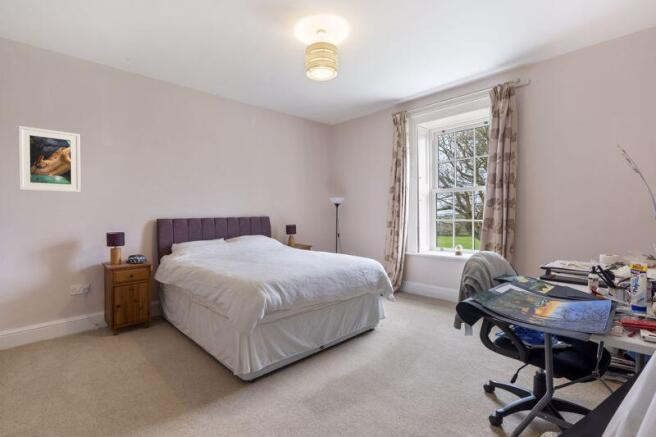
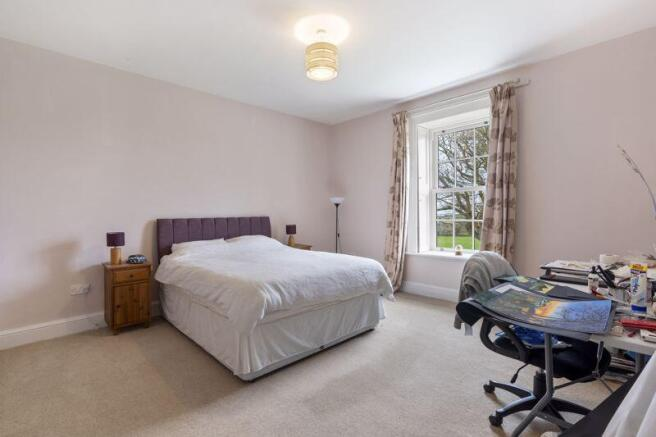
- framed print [18,125,82,193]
